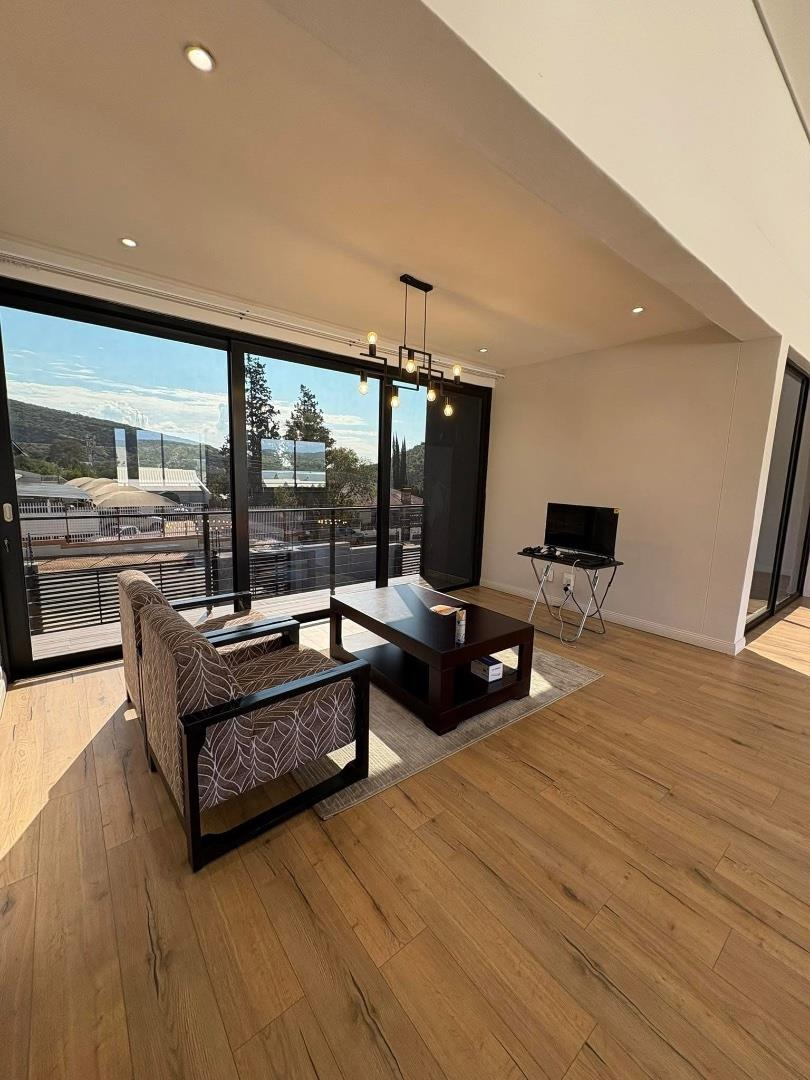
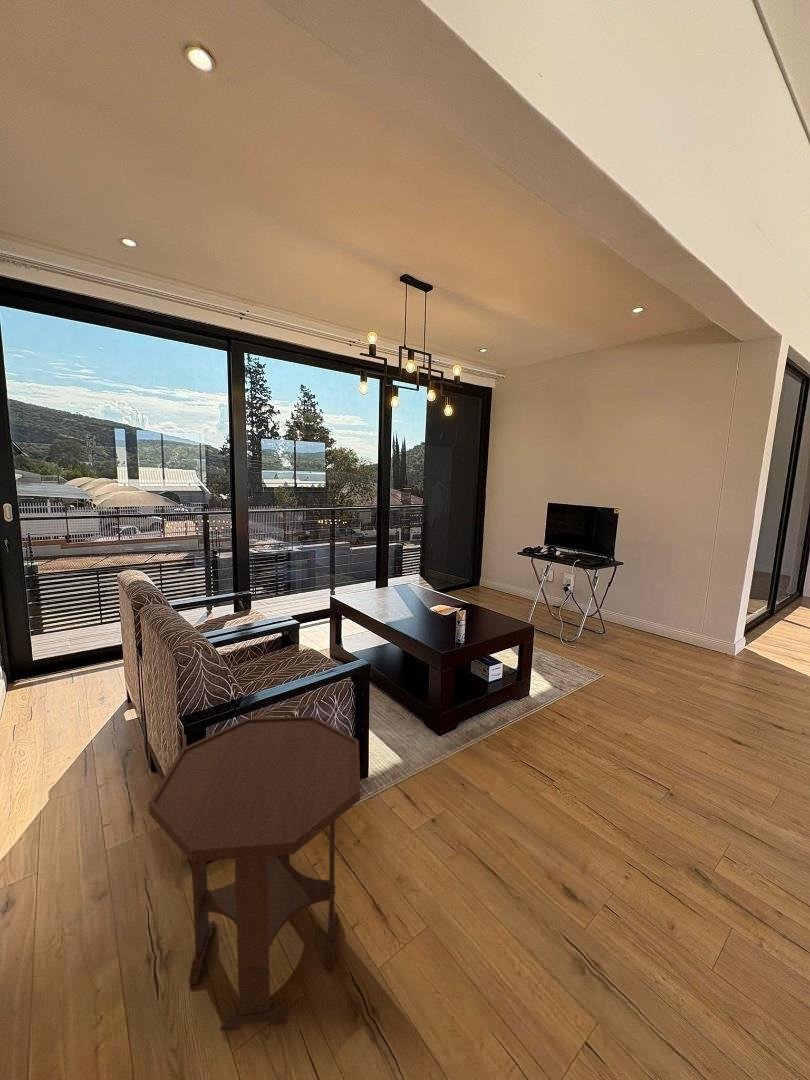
+ side table [147,715,361,1032]
